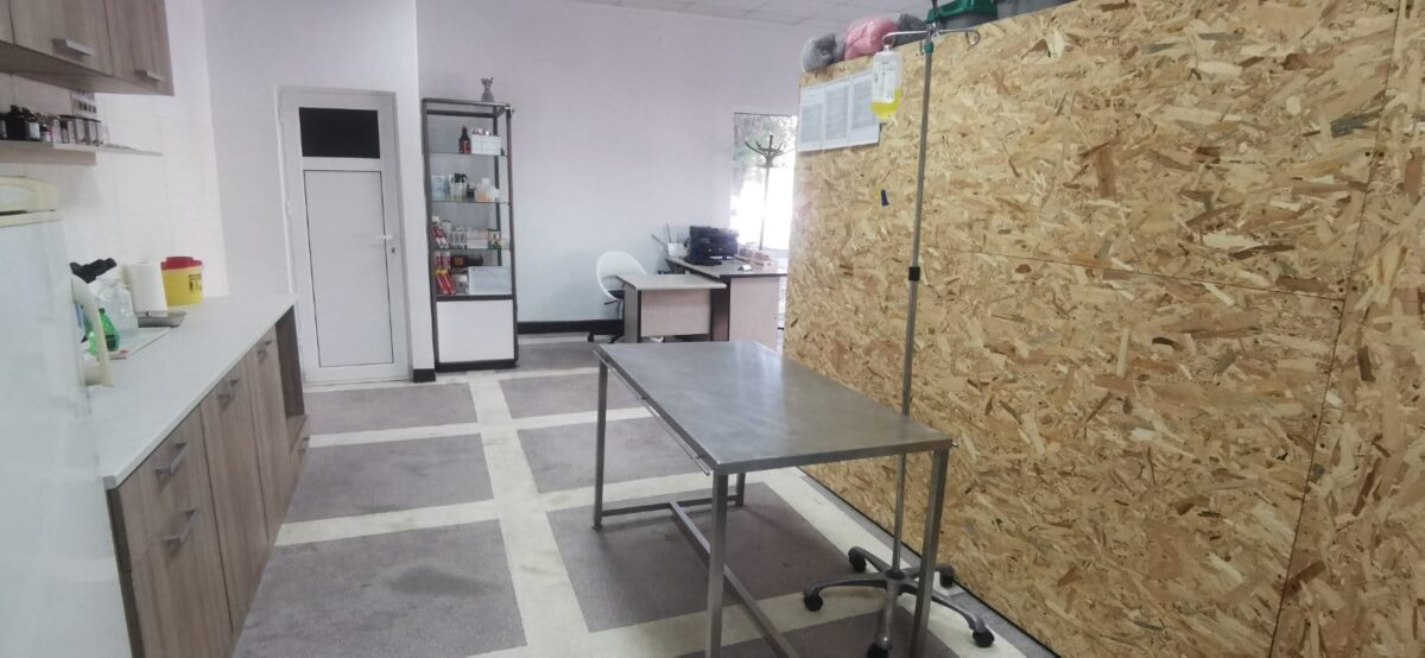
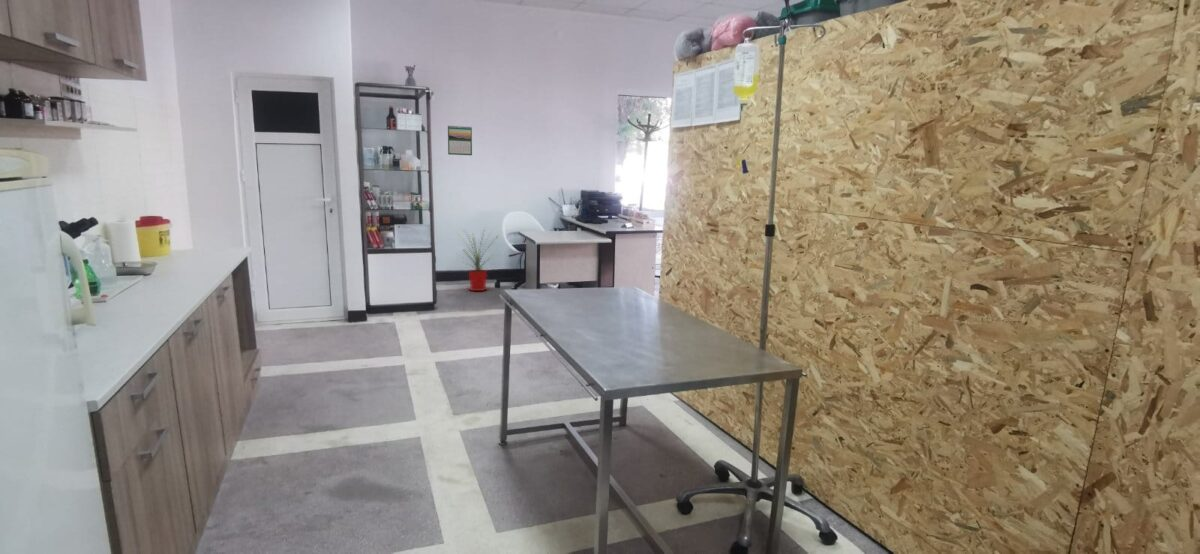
+ calendar [447,124,473,156]
+ house plant [457,226,500,292]
